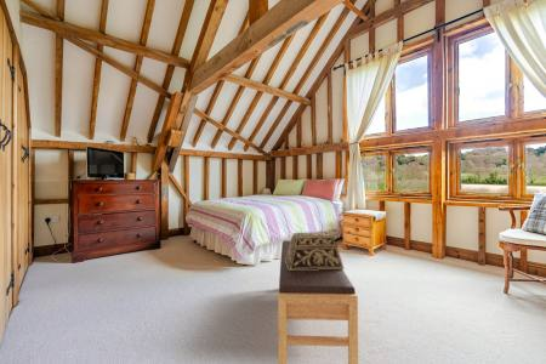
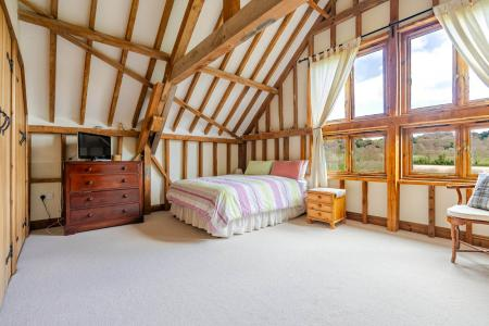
- decorative box [285,231,346,271]
- bench [277,239,359,364]
